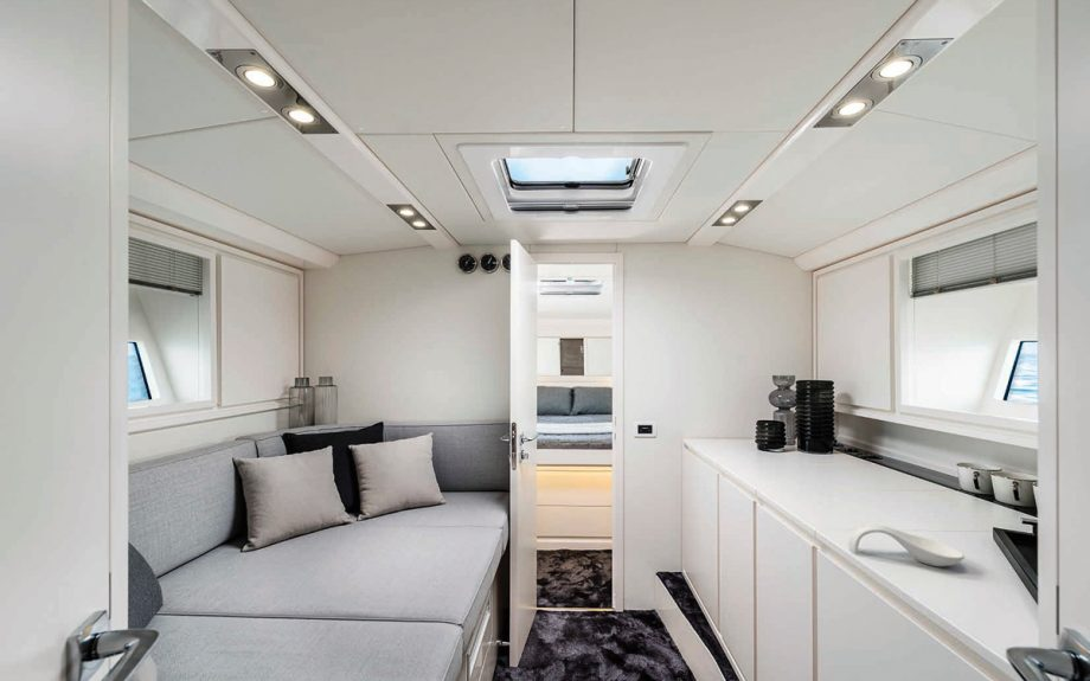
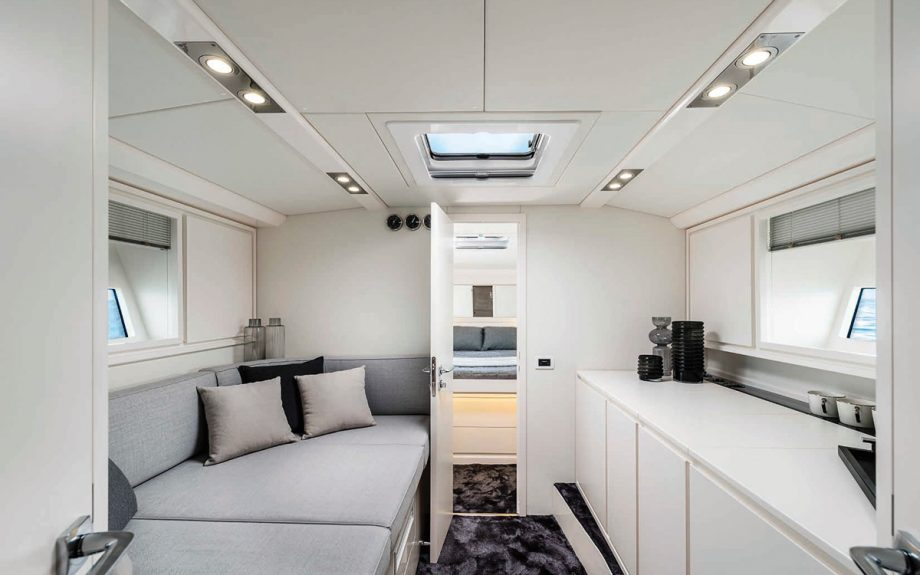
- spoon rest [847,523,966,567]
